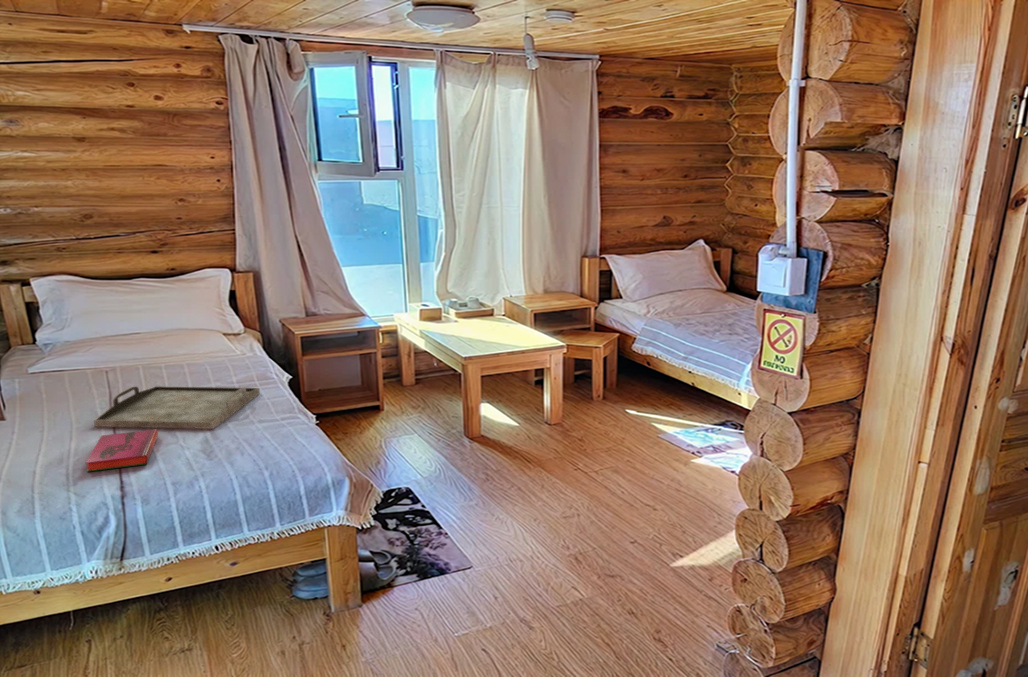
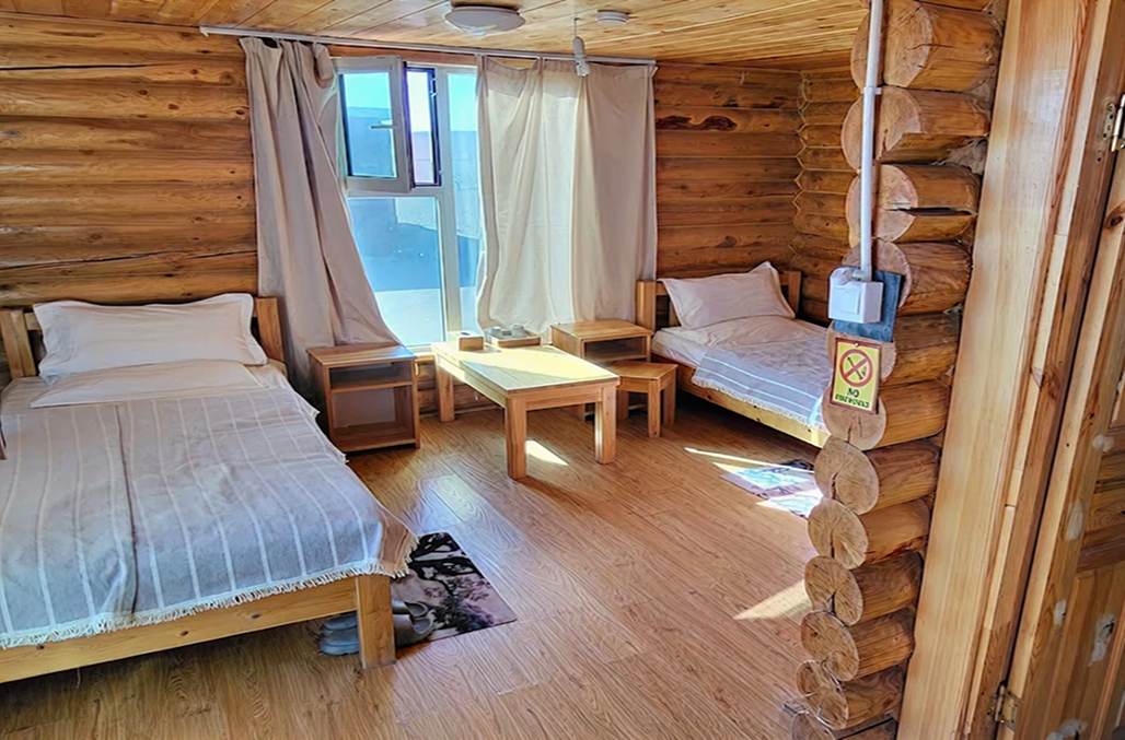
- serving tray [93,385,261,430]
- hardback book [85,428,159,473]
